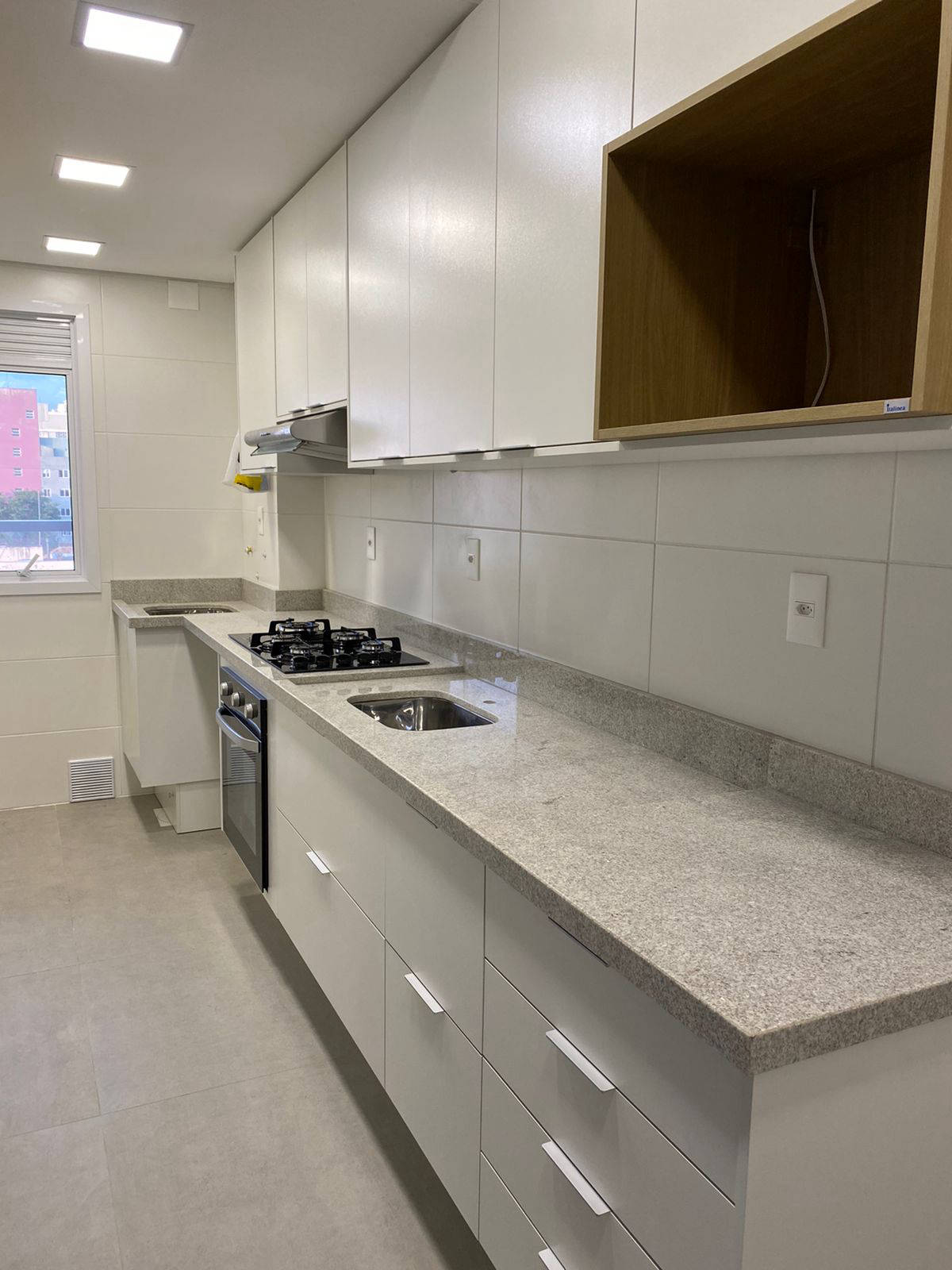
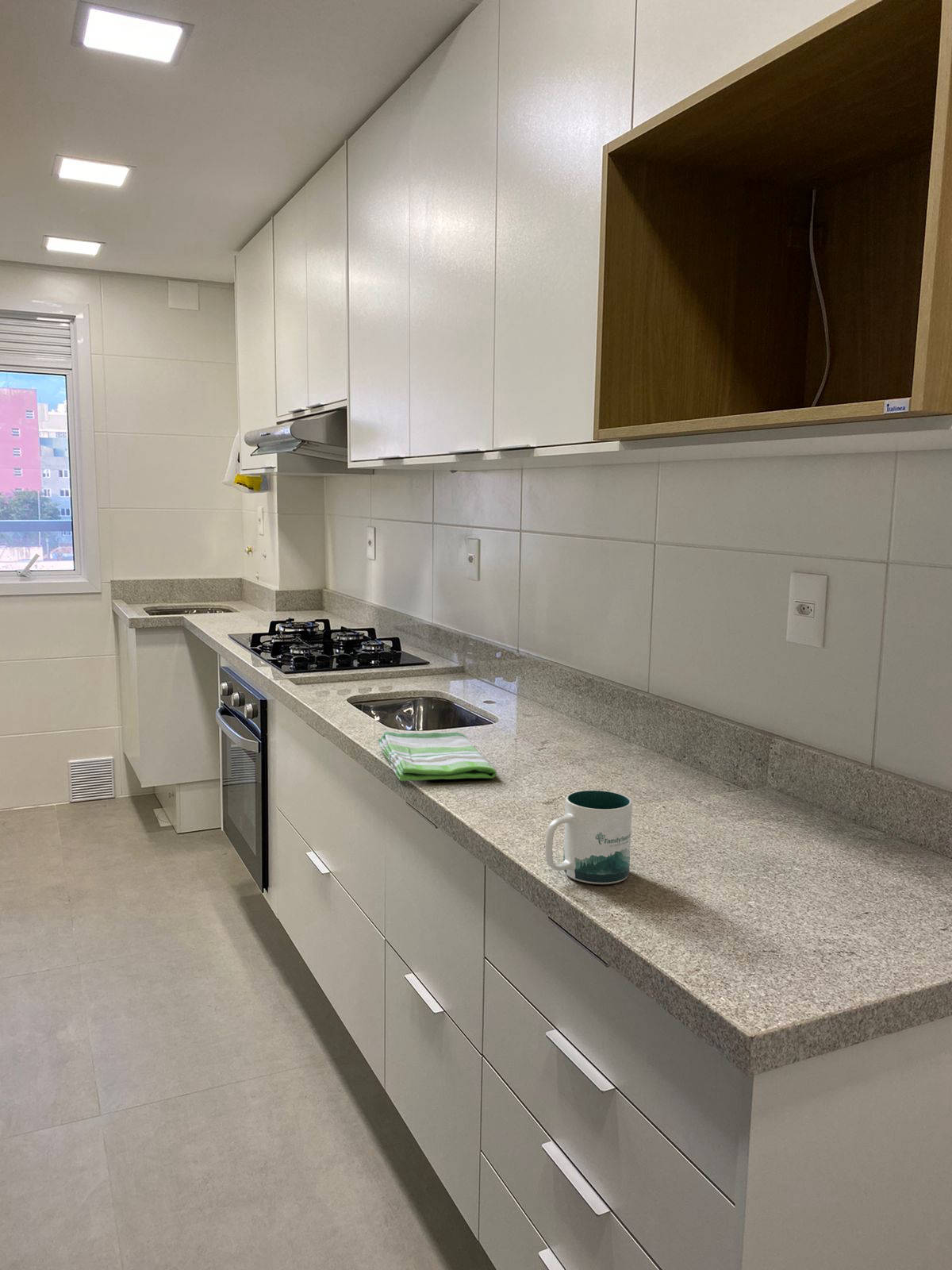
+ mug [544,789,633,885]
+ dish towel [378,730,497,782]
